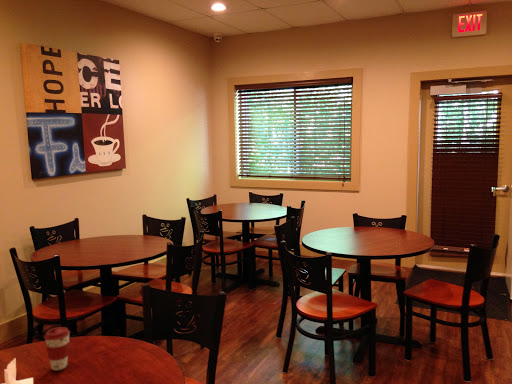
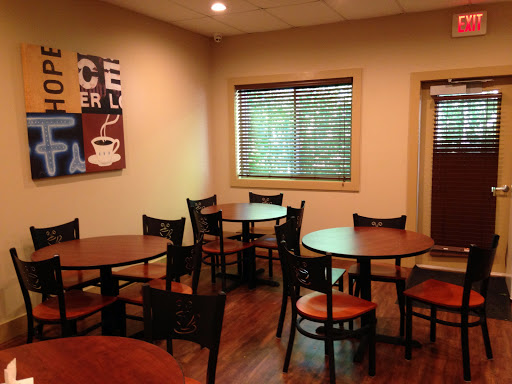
- coffee cup [43,326,71,371]
